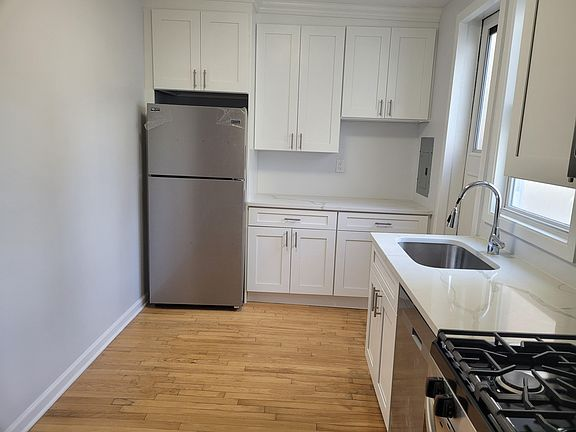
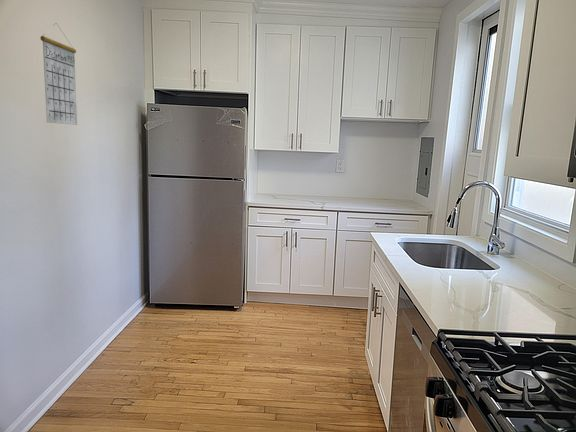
+ calendar [40,22,78,126]
